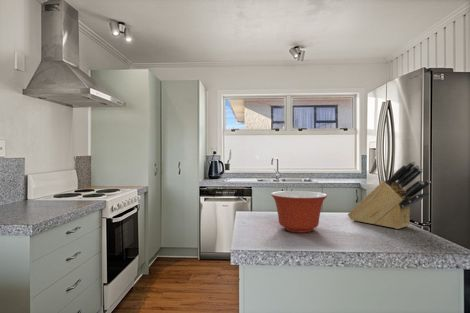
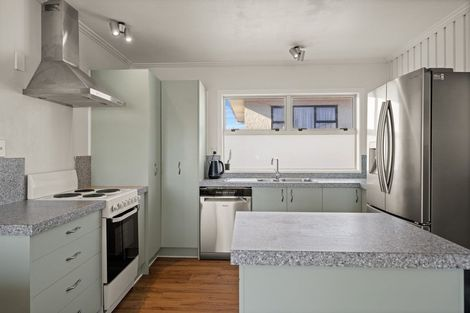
- knife block [347,160,432,230]
- mixing bowl [270,190,328,234]
